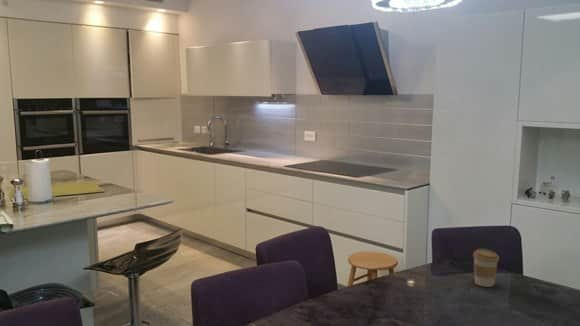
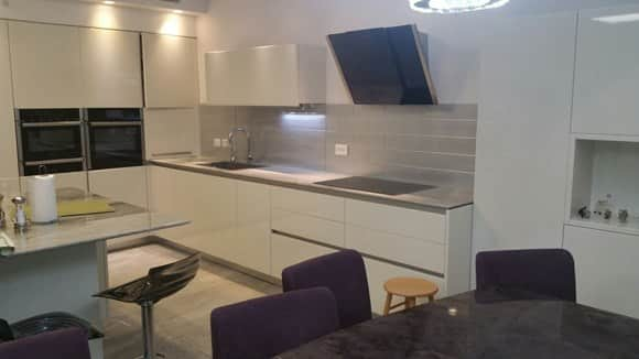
- coffee cup [472,248,500,288]
